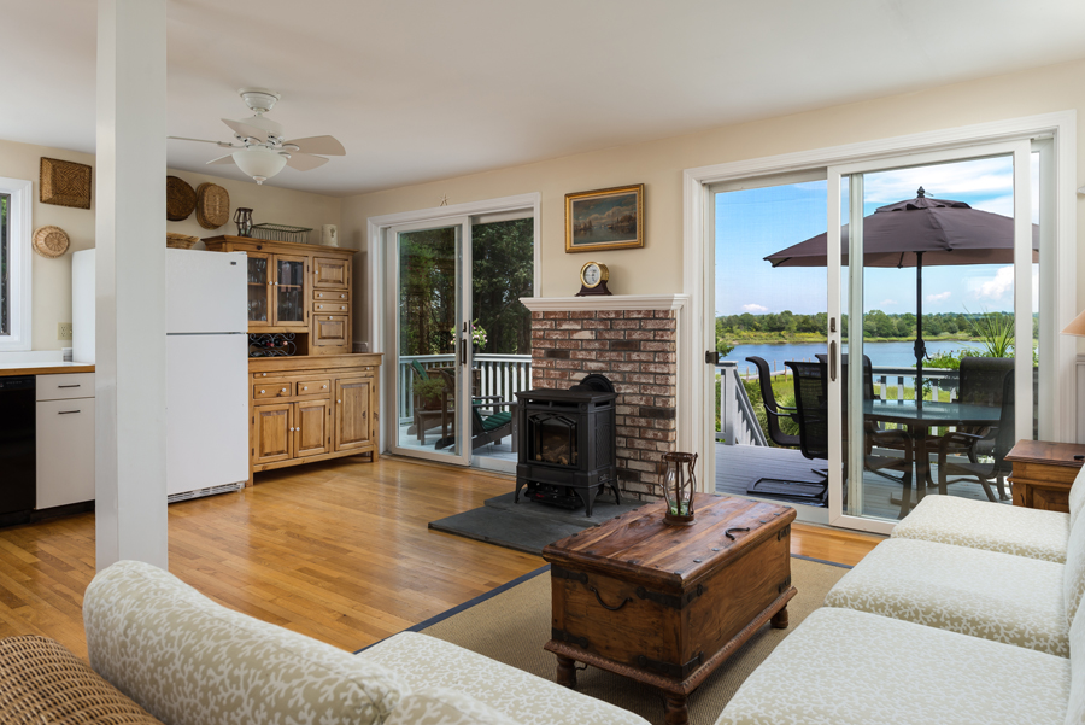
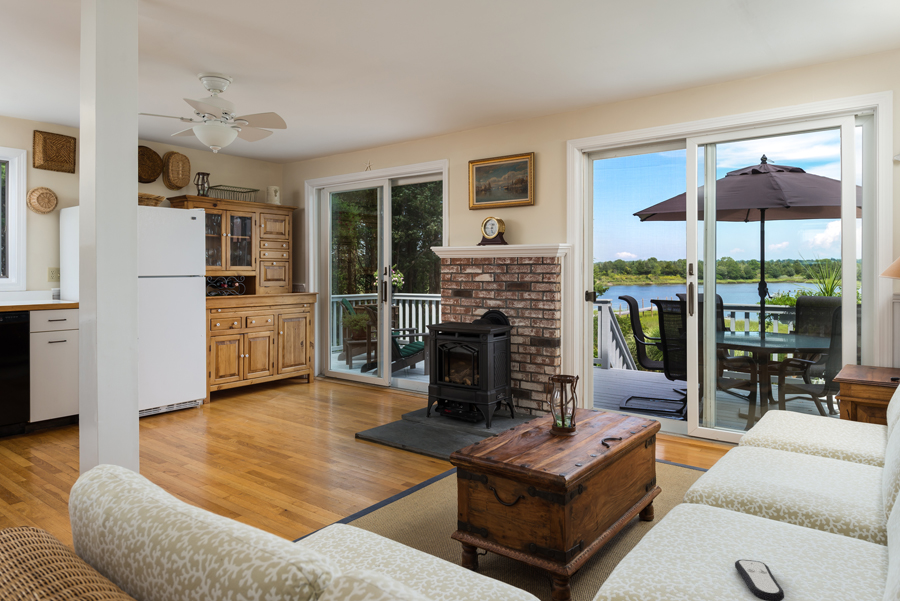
+ remote control [734,559,785,601]
